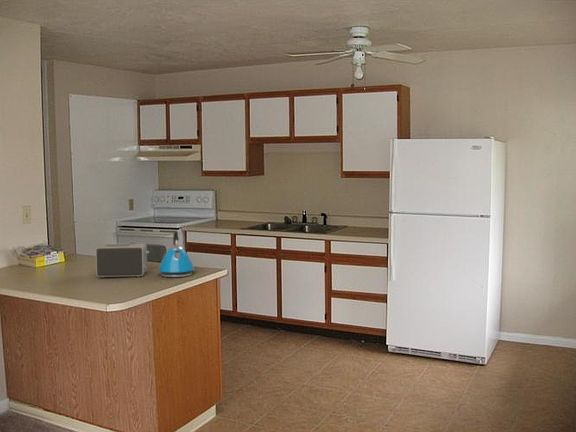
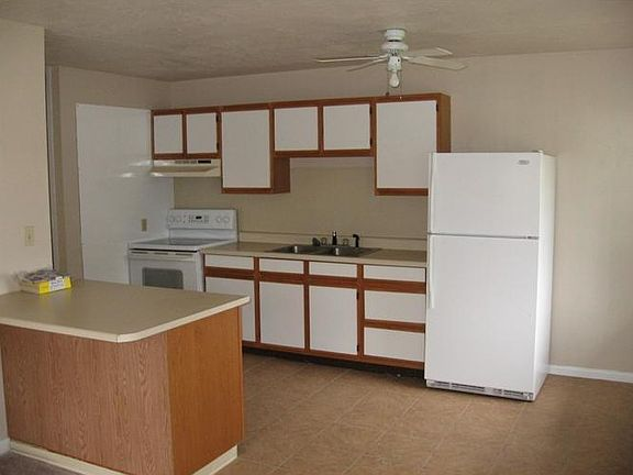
- kettle [158,230,195,278]
- toaster [95,243,150,279]
